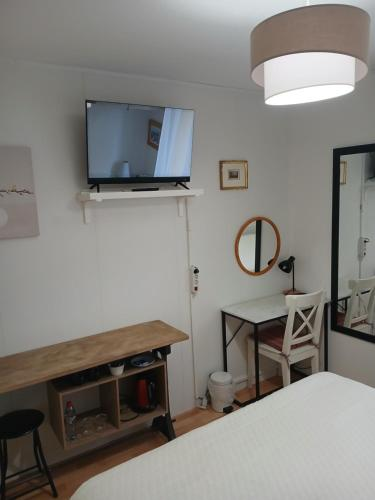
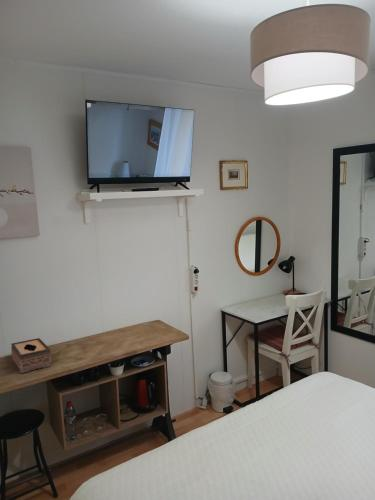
+ tissue box [10,337,52,374]
